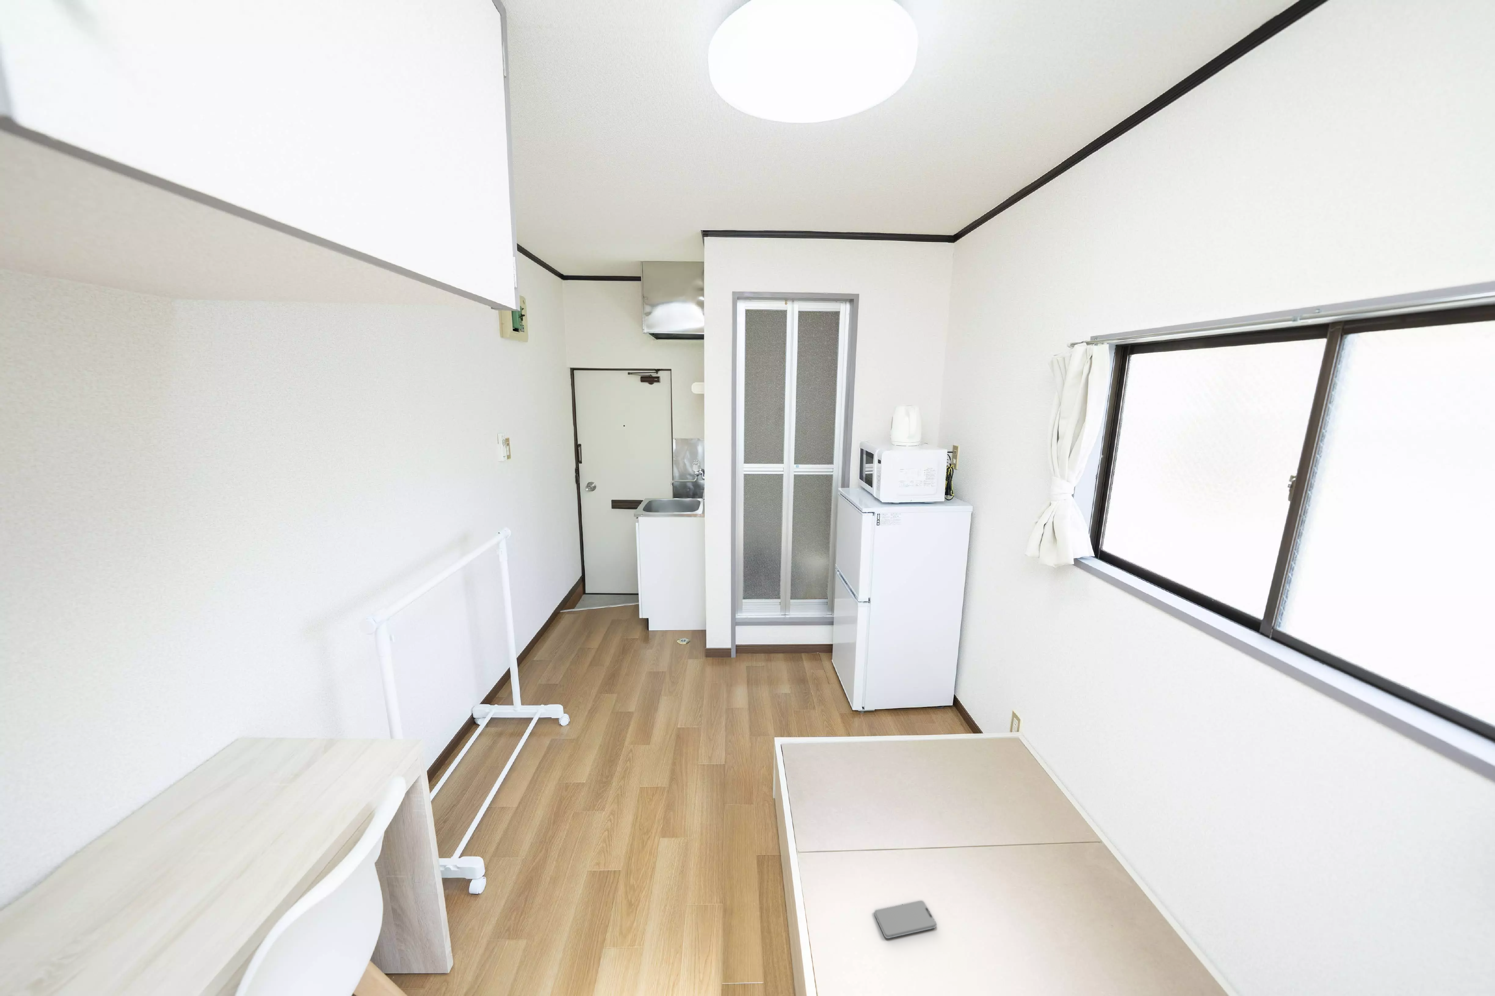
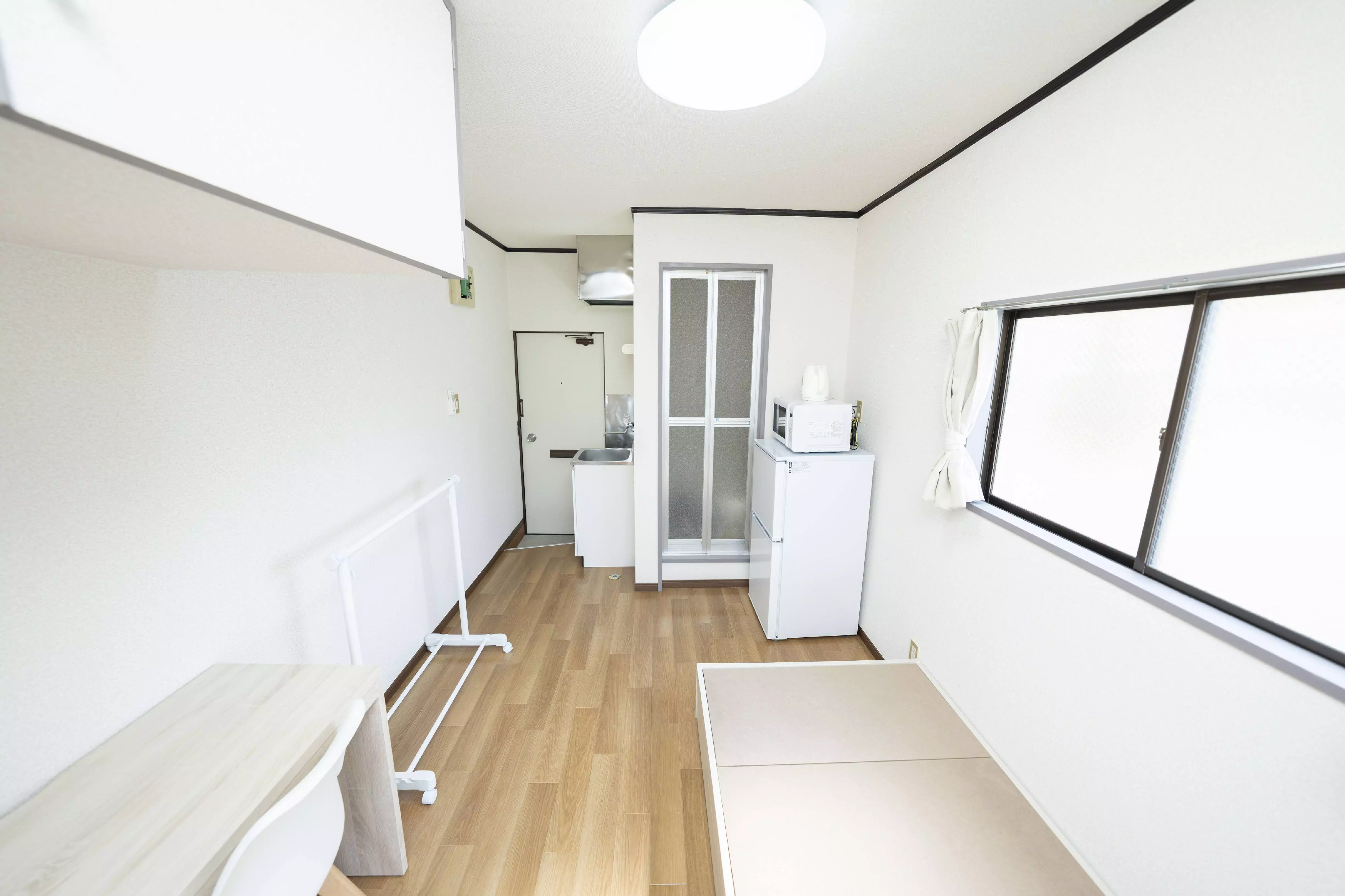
- smartphone [874,900,937,938]
